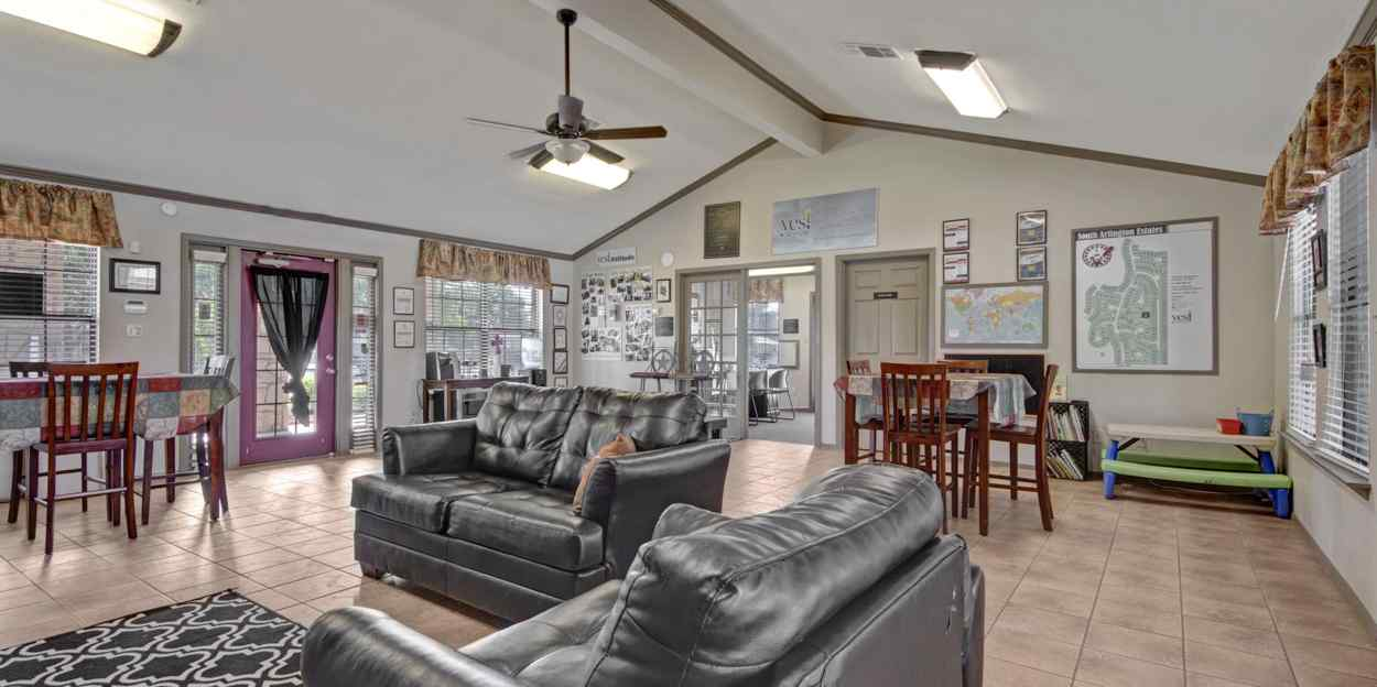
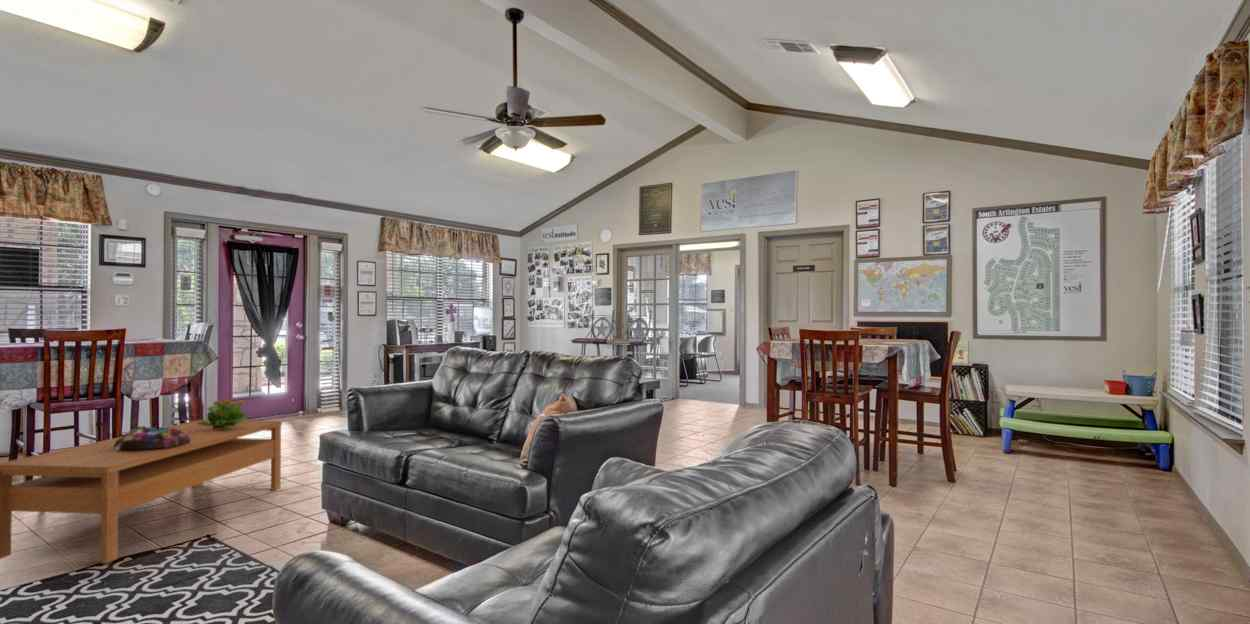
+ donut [113,425,190,450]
+ potted flower [195,397,248,430]
+ coffee table [0,419,283,565]
